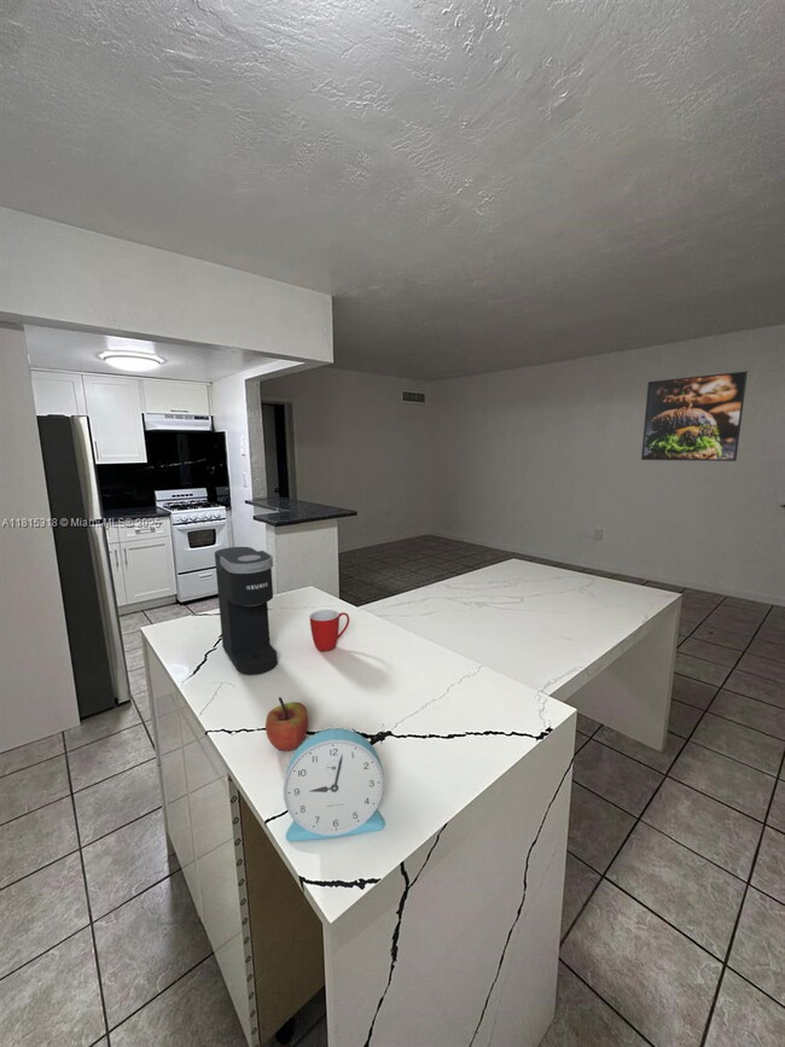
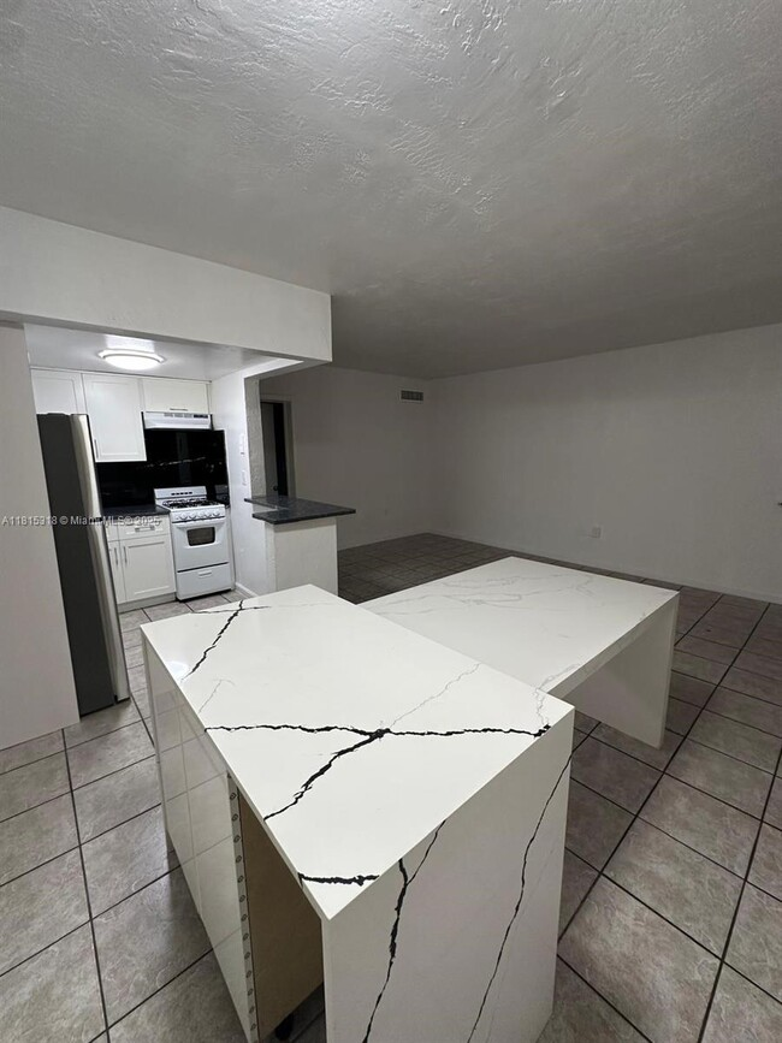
- apple [264,696,309,752]
- mug [309,609,350,652]
- alarm clock [283,727,386,843]
- coffee maker [214,546,279,676]
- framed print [640,370,749,463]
